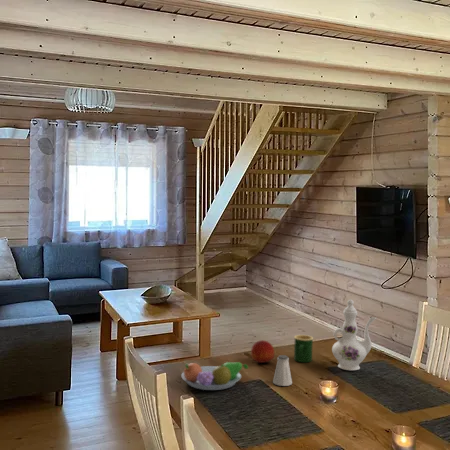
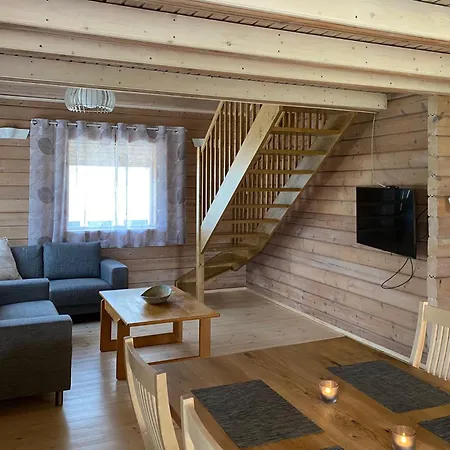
- fruit [250,339,275,365]
- fruit bowl [180,361,249,391]
- mug [293,334,314,363]
- saltshaker [272,354,293,387]
- chinaware [331,298,377,371]
